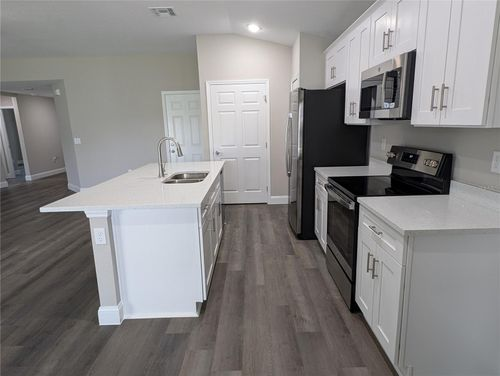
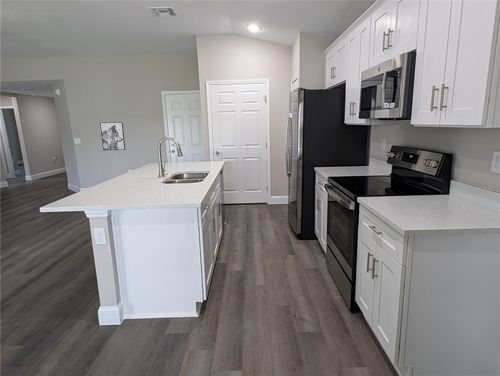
+ wall art [99,121,126,151]
